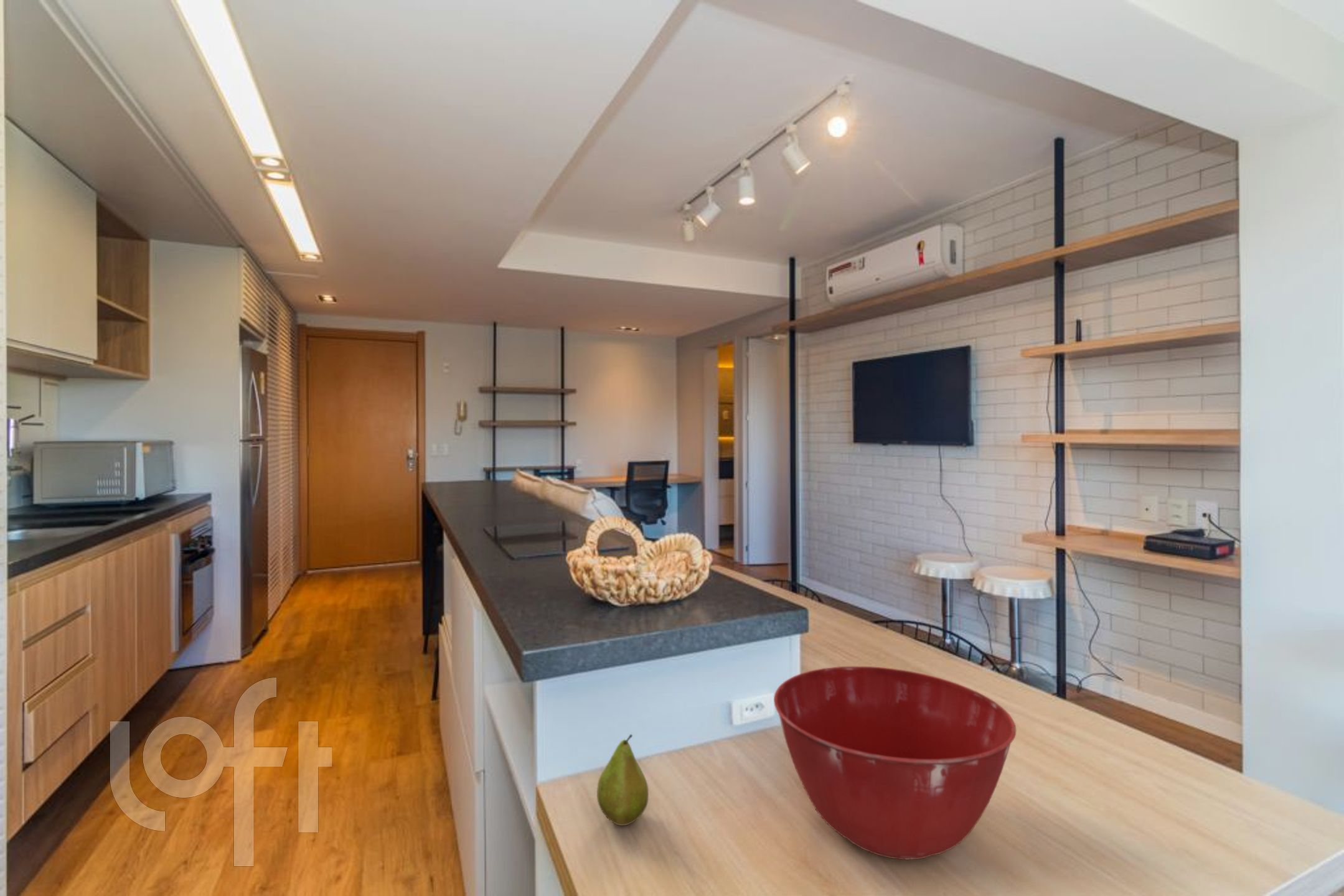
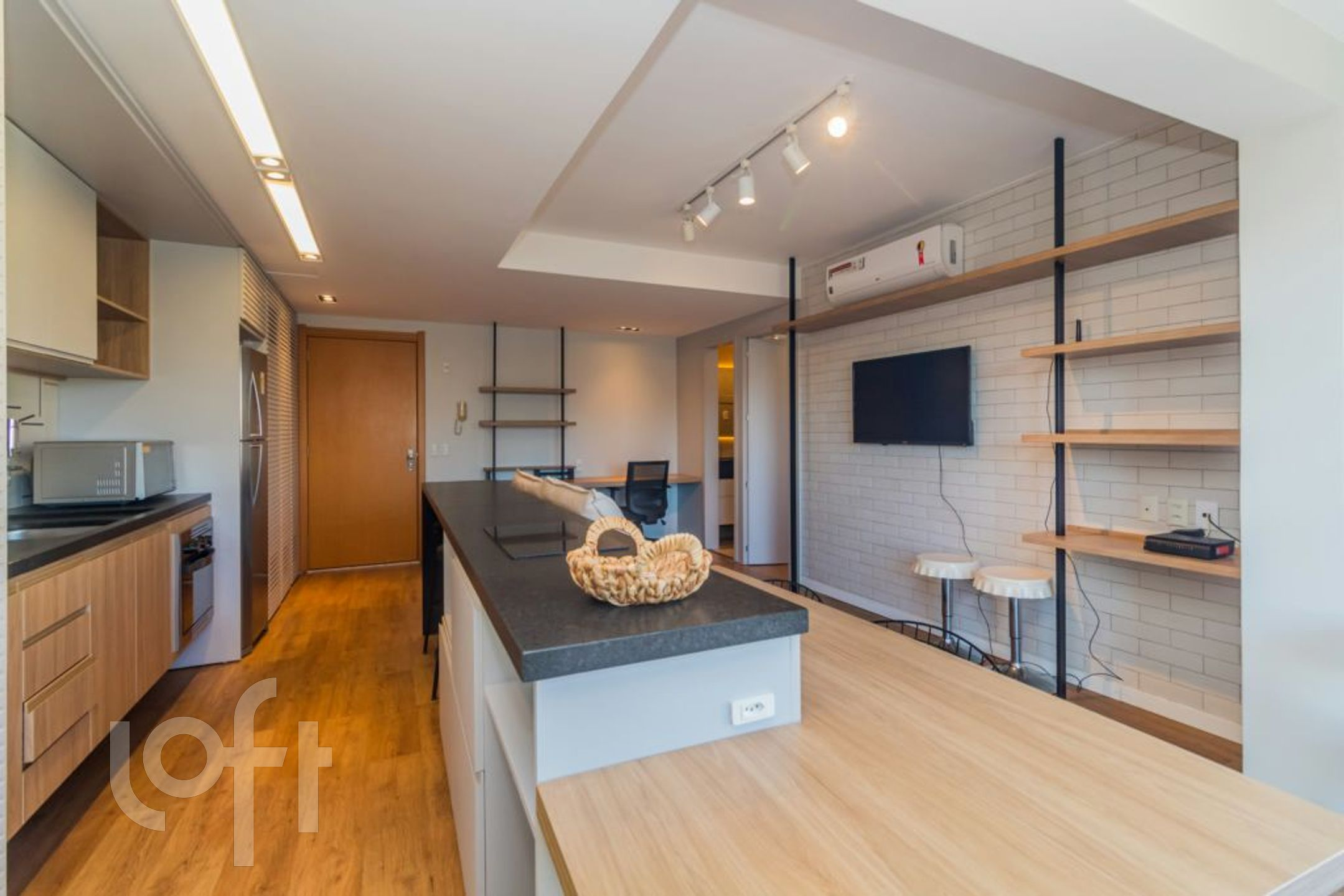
- mixing bowl [773,666,1017,860]
- fruit [596,734,649,826]
